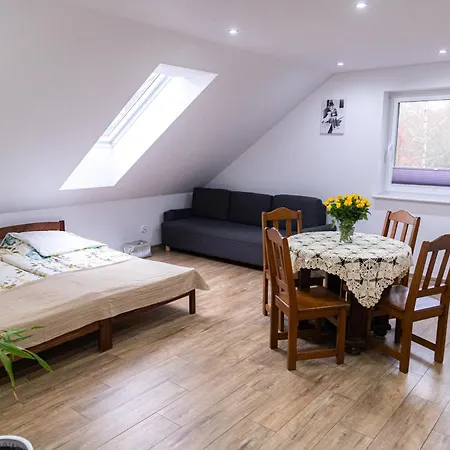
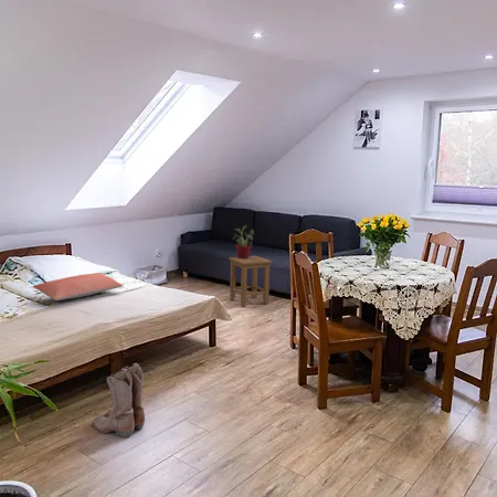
+ potted plant [232,224,255,258]
+ pillow [32,272,125,302]
+ boots [92,362,146,438]
+ stool [228,255,273,308]
